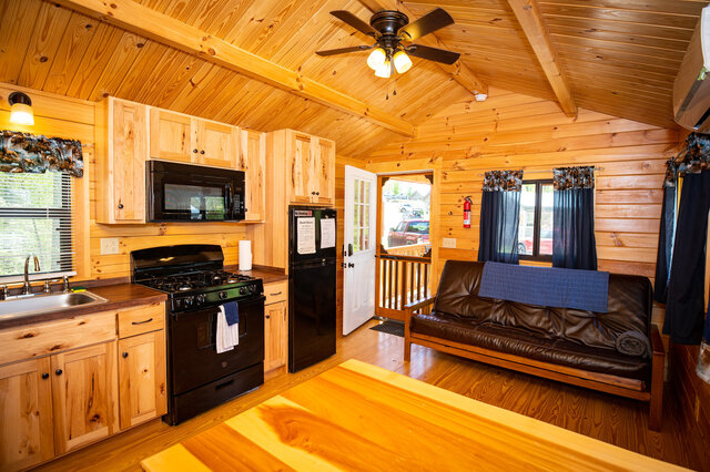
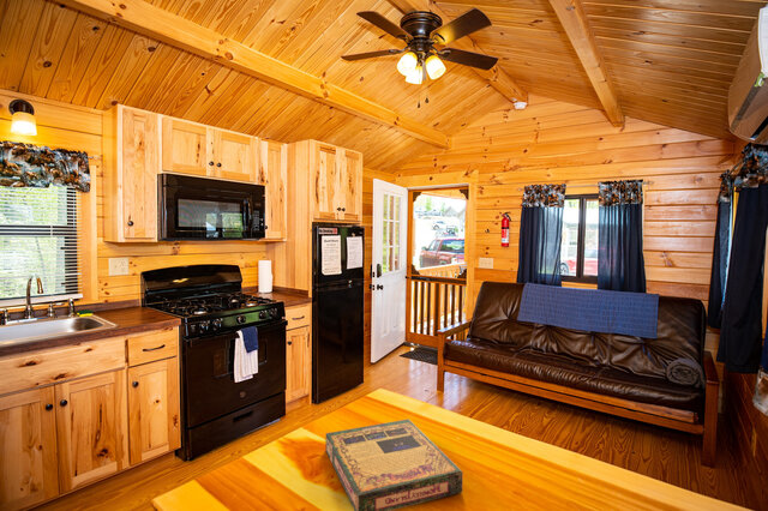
+ video game box [325,417,463,511]
